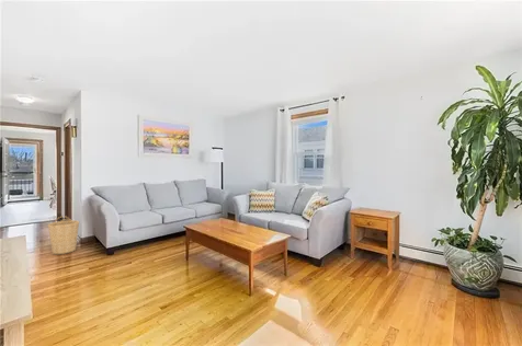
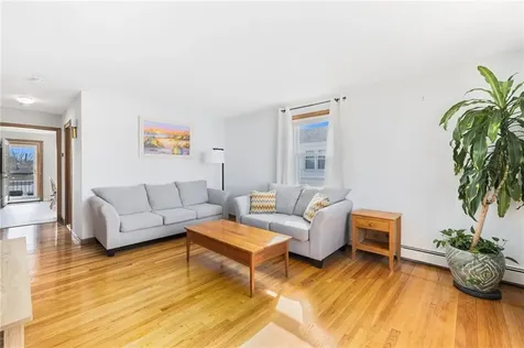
- basket [47,216,80,255]
